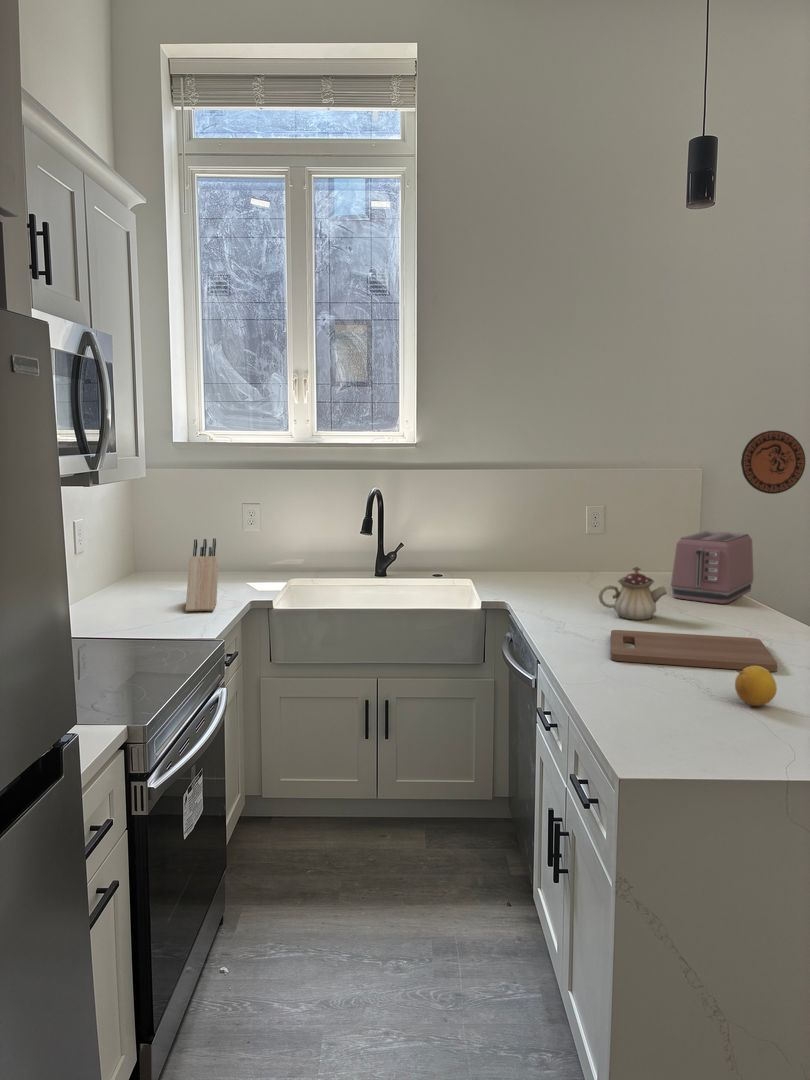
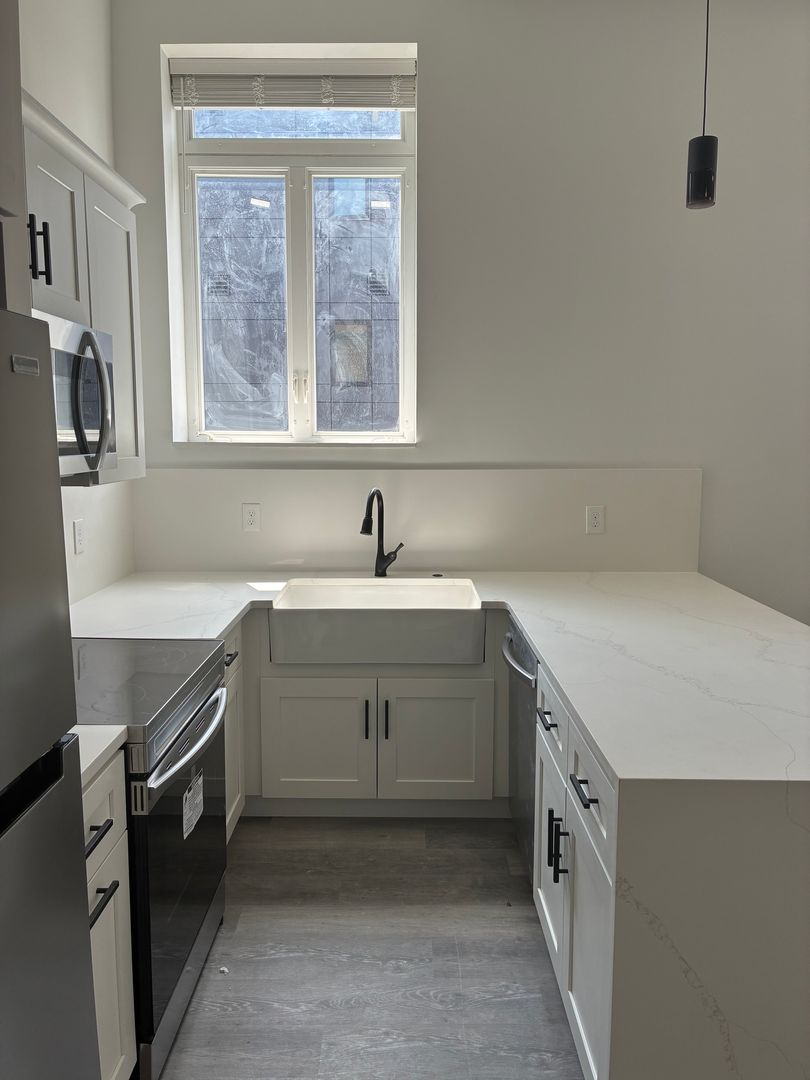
- fruit [734,666,778,707]
- cutting board [609,629,778,673]
- teapot [598,566,668,621]
- knife block [184,537,219,612]
- decorative plate [740,430,806,495]
- toaster [670,530,755,605]
